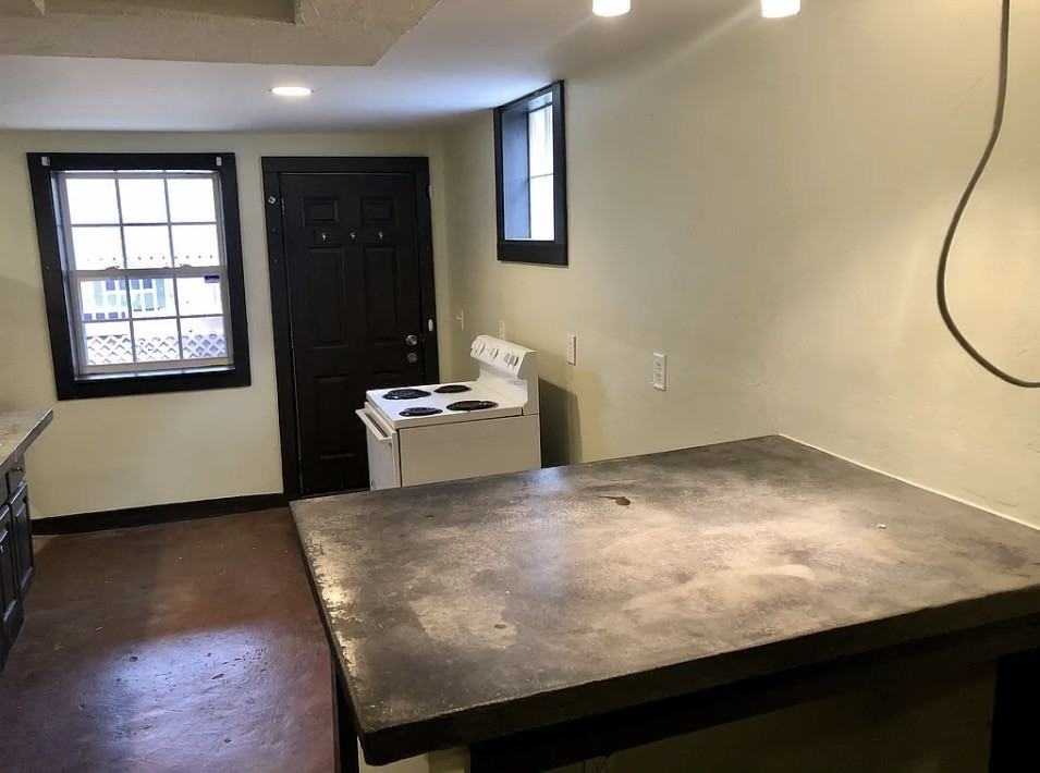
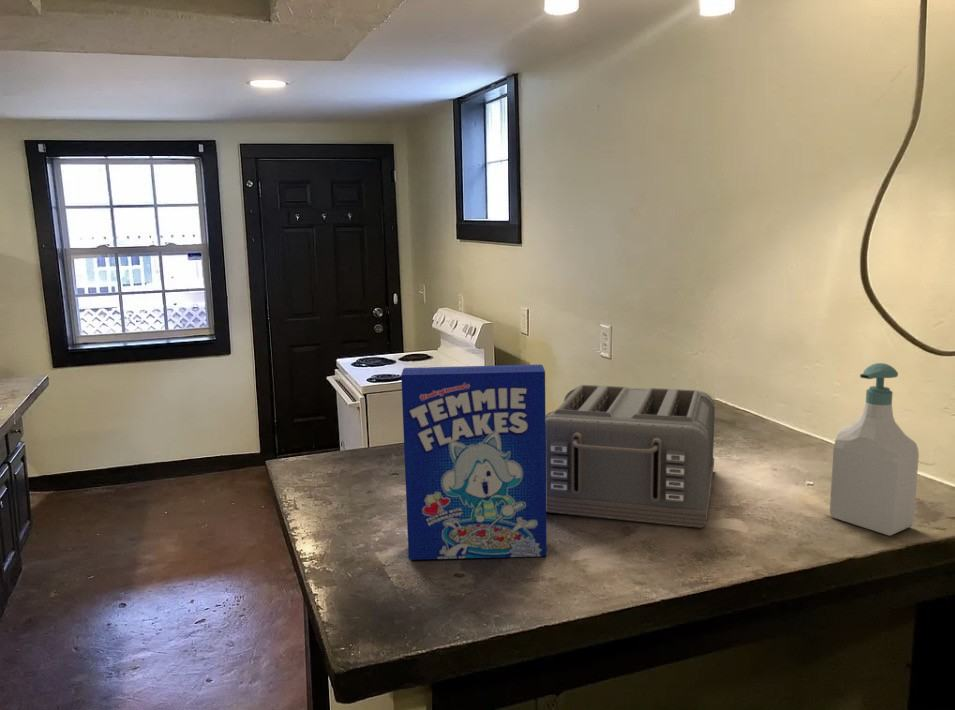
+ toaster [545,384,716,529]
+ cereal box [400,364,548,561]
+ soap bottle [829,362,920,537]
